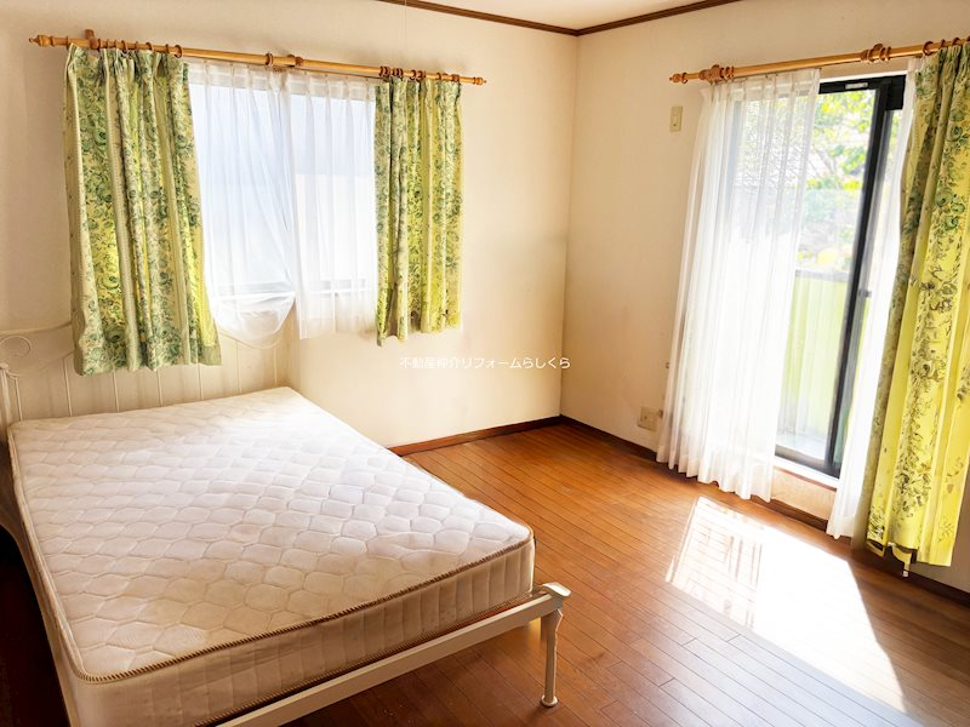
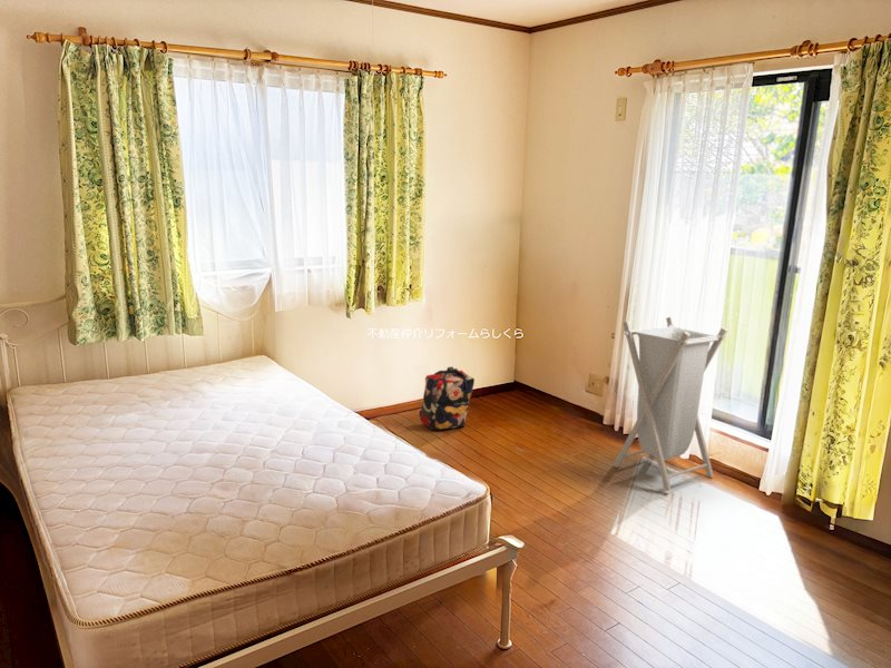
+ backpack [418,365,476,431]
+ laundry hamper [613,316,730,492]
